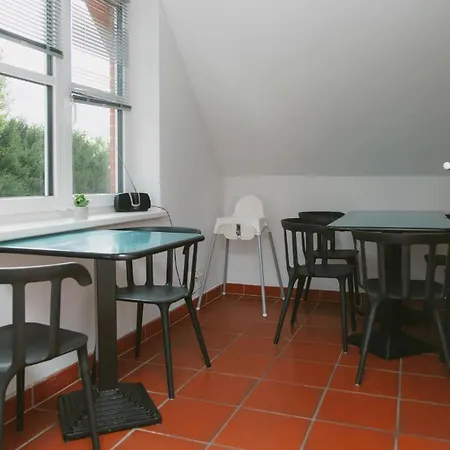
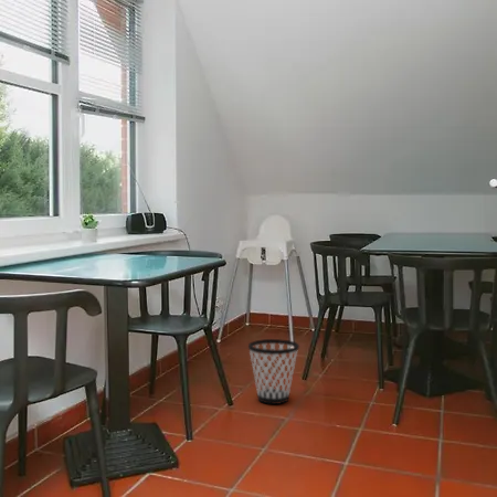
+ wastebasket [247,338,300,405]
